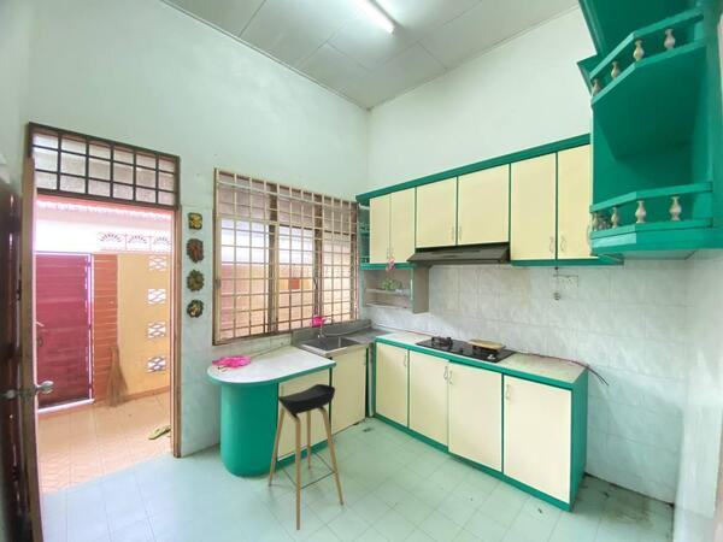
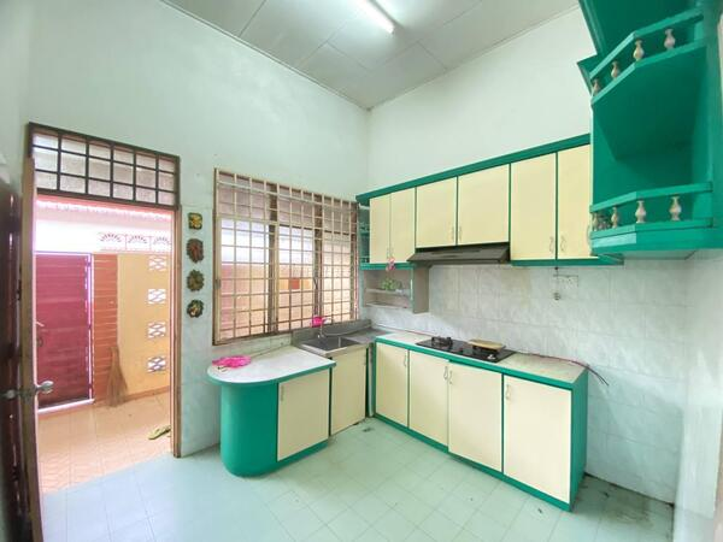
- stool [268,383,345,531]
